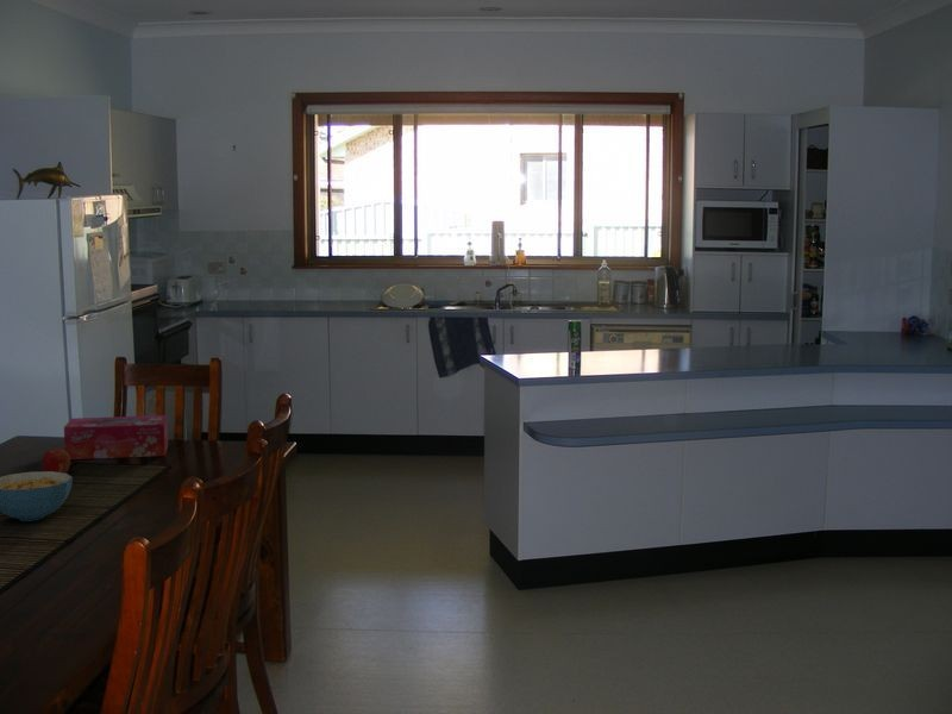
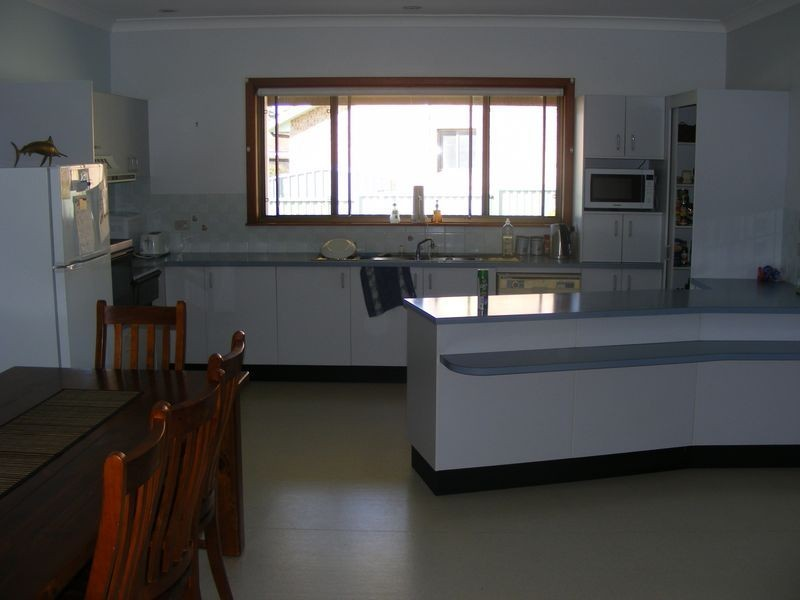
- fruit [40,447,71,474]
- cereal bowl [0,470,74,522]
- tissue box [63,414,169,461]
